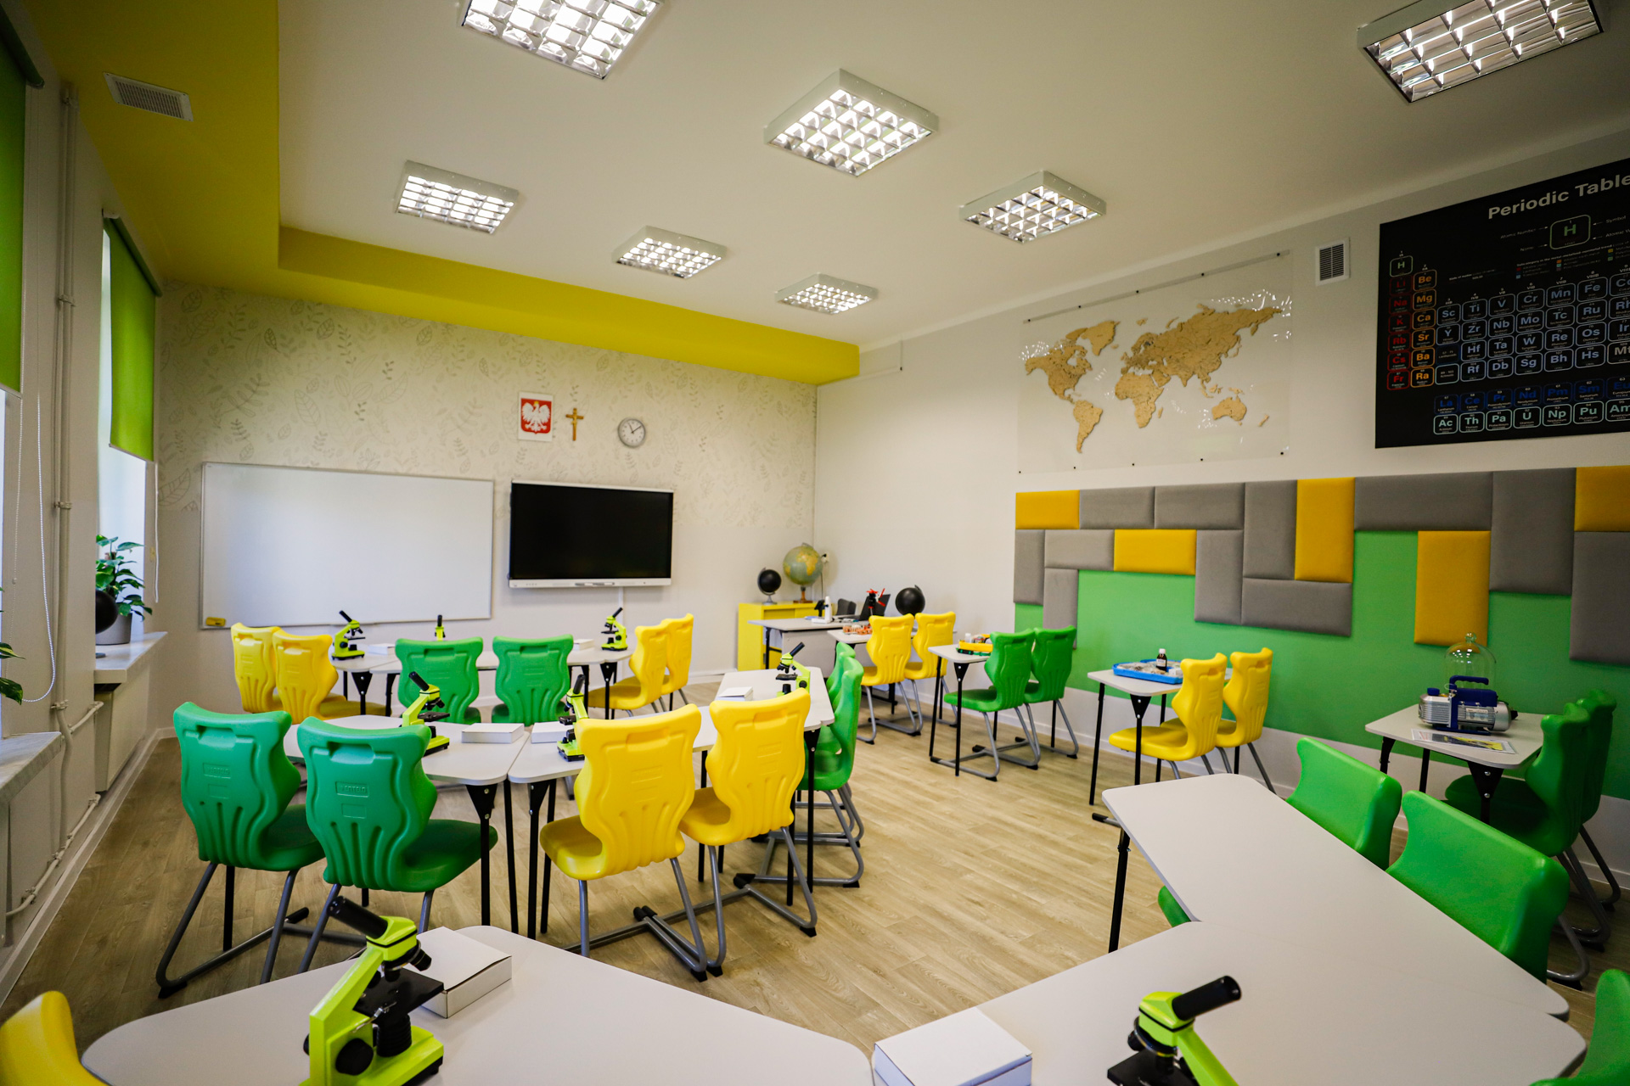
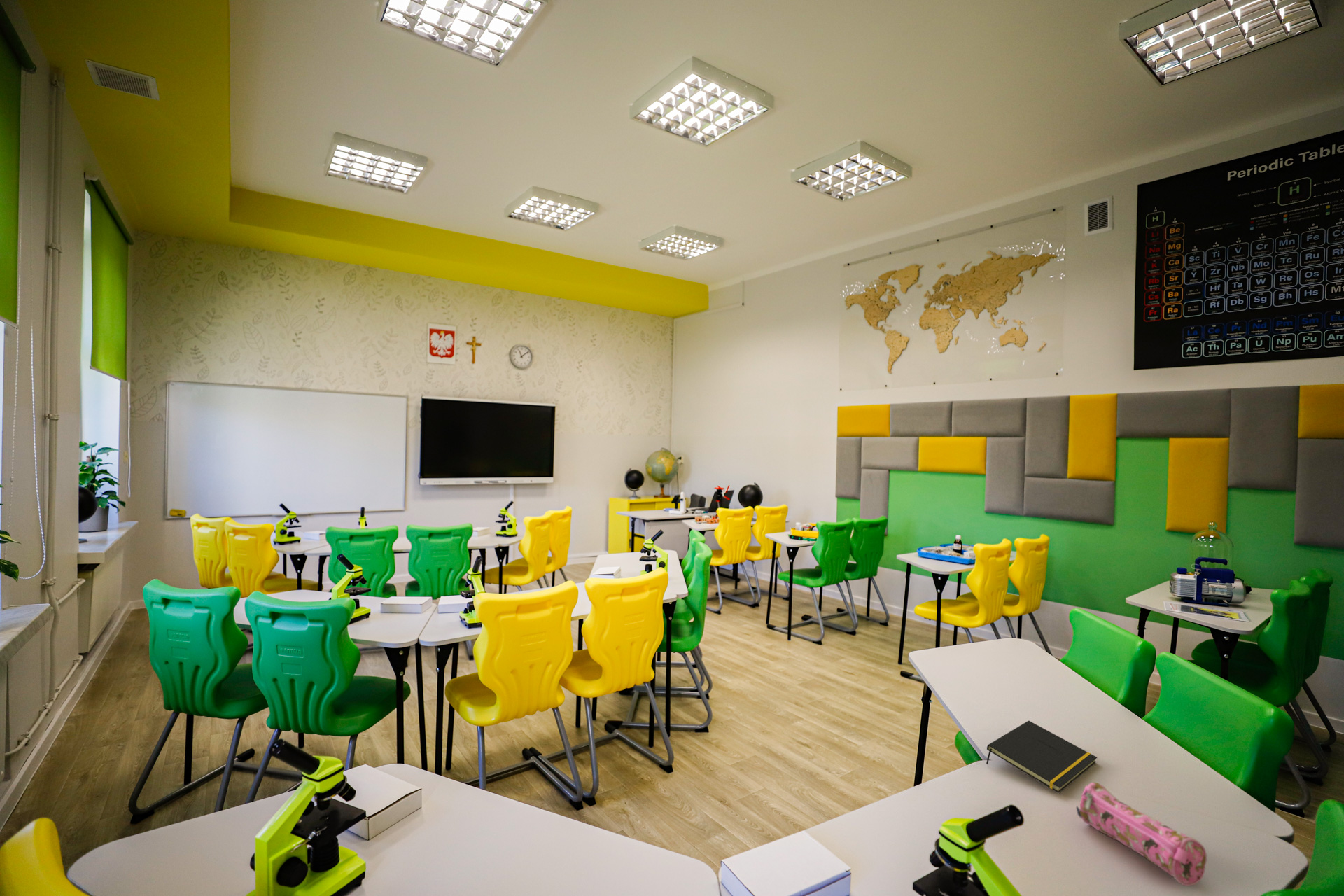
+ notepad [986,720,1098,793]
+ pencil case [1076,782,1208,886]
